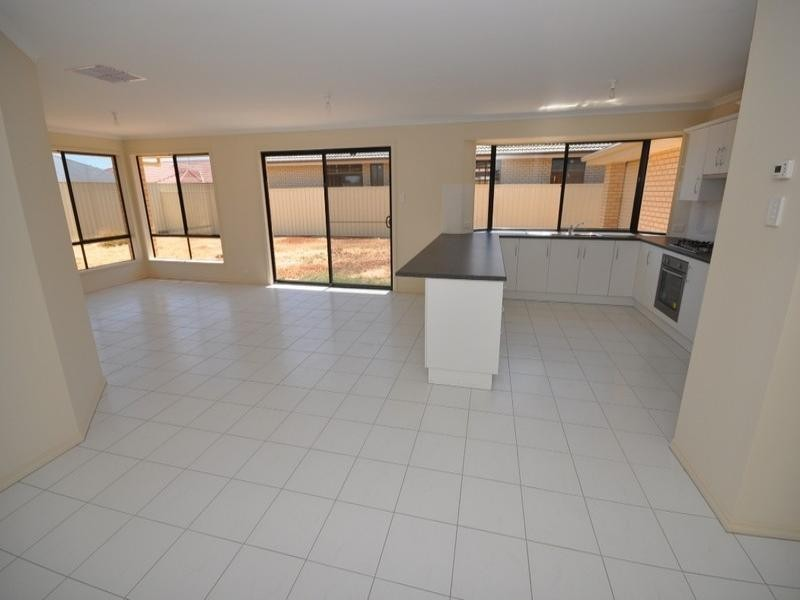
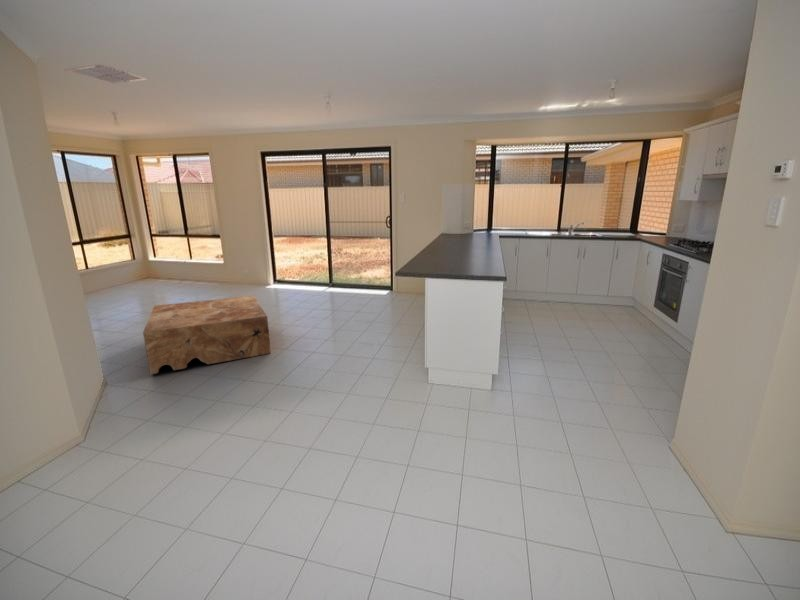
+ coffee table [142,295,272,375]
